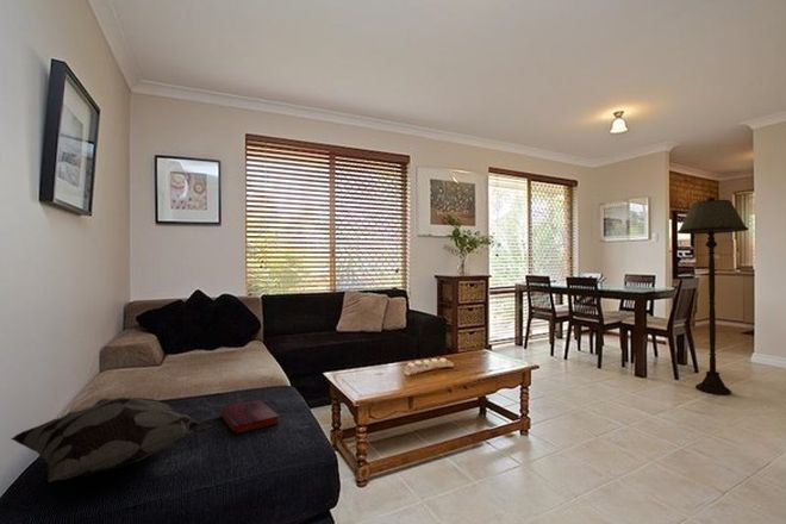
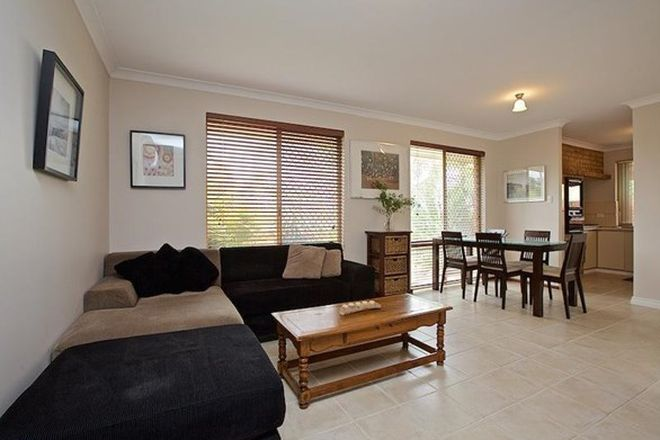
- decorative pillow [10,397,218,484]
- hardback book [218,399,280,436]
- floor lamp [676,196,749,395]
